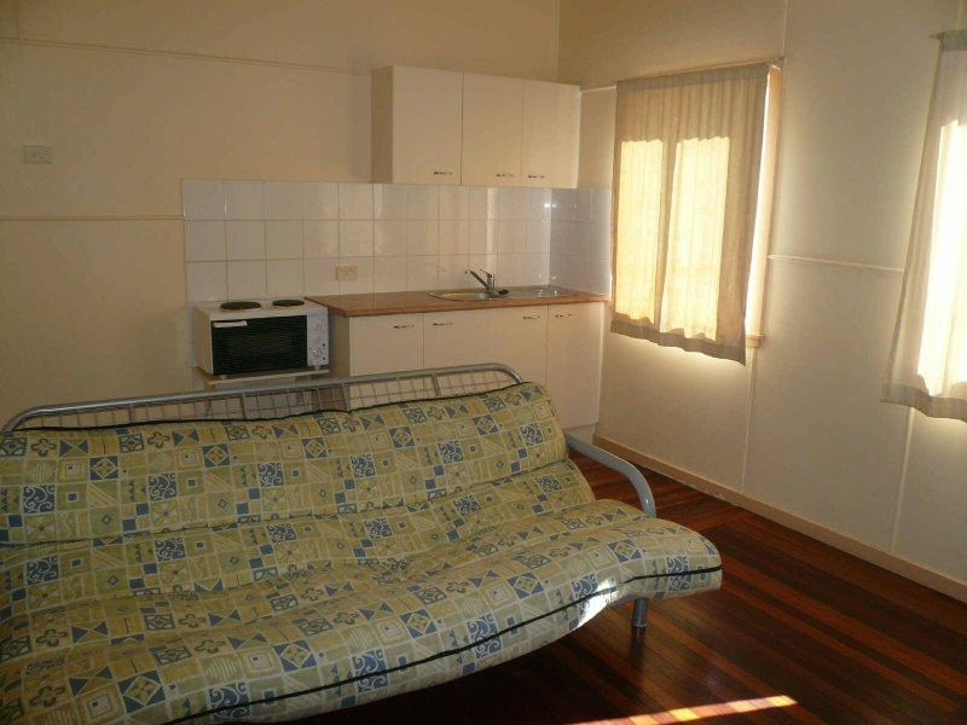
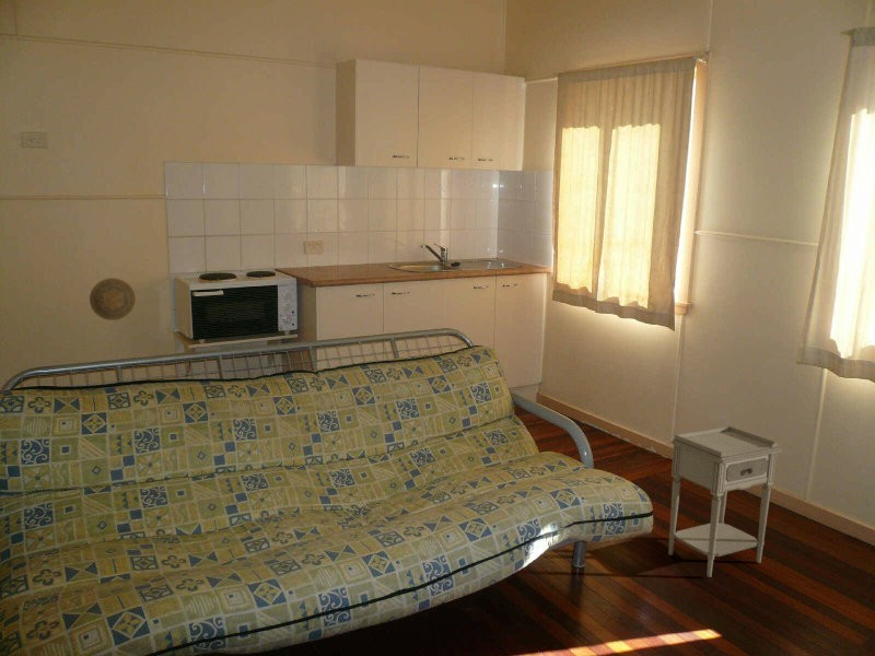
+ nightstand [667,425,783,578]
+ decorative plate [89,277,137,321]
